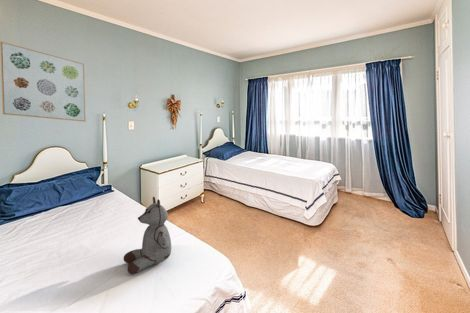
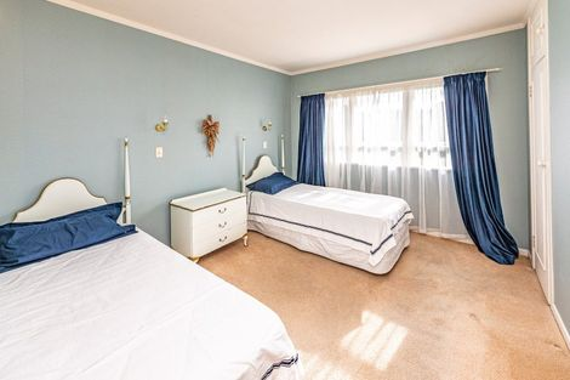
- wall art [0,41,87,123]
- stuffed bear [123,196,172,275]
